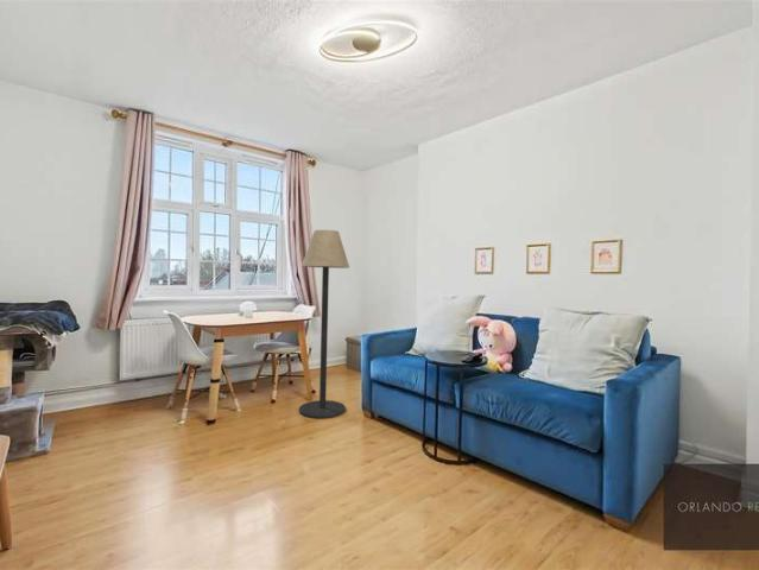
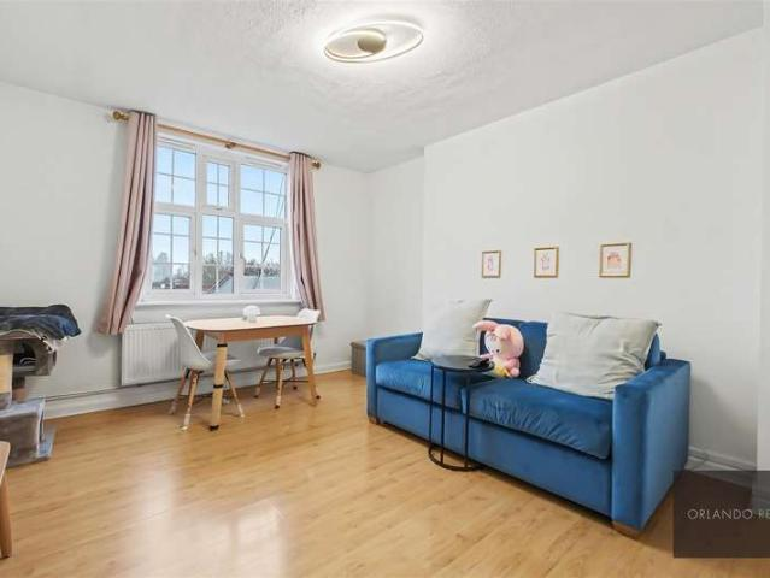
- floor lamp [298,229,350,419]
